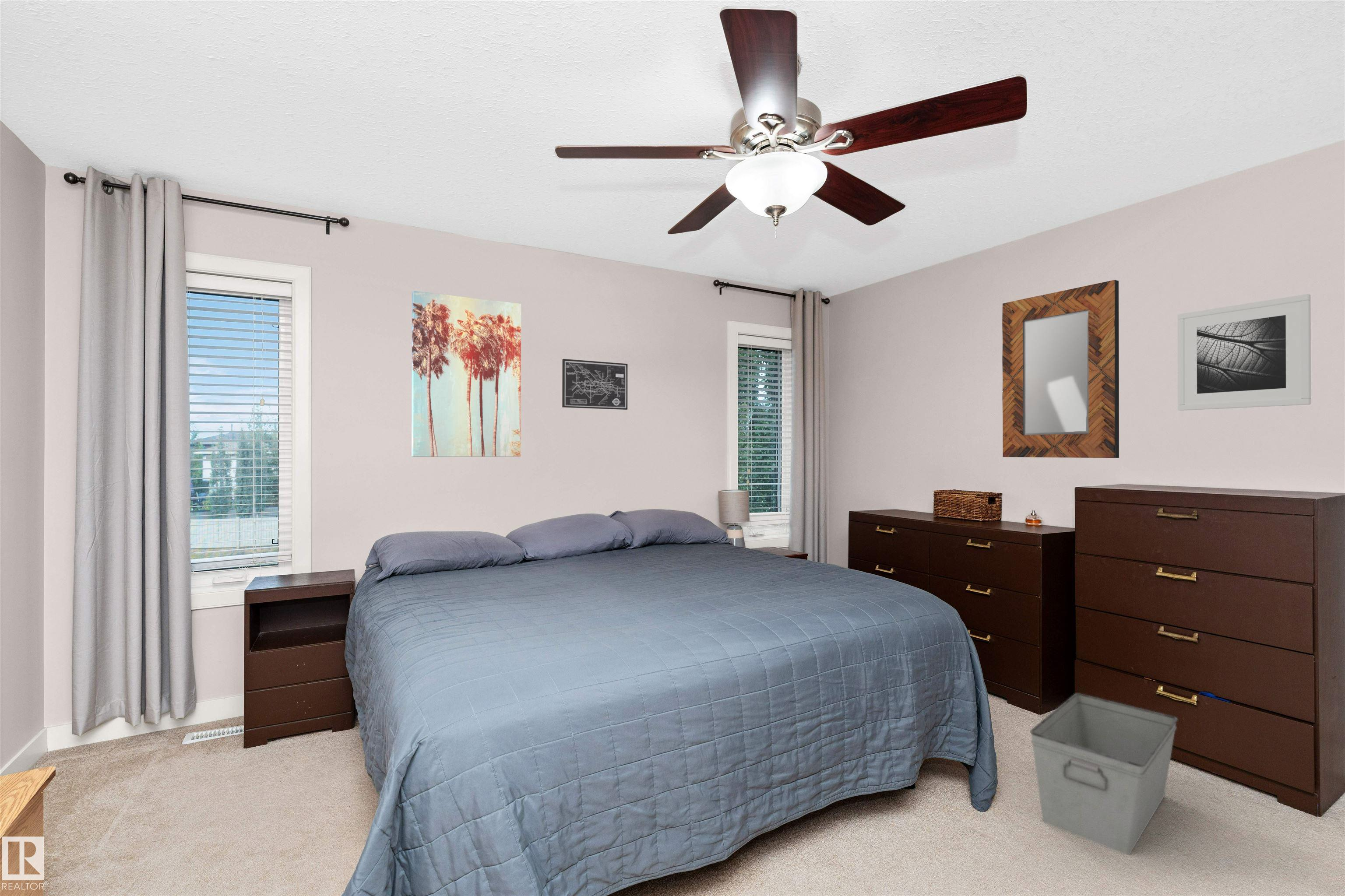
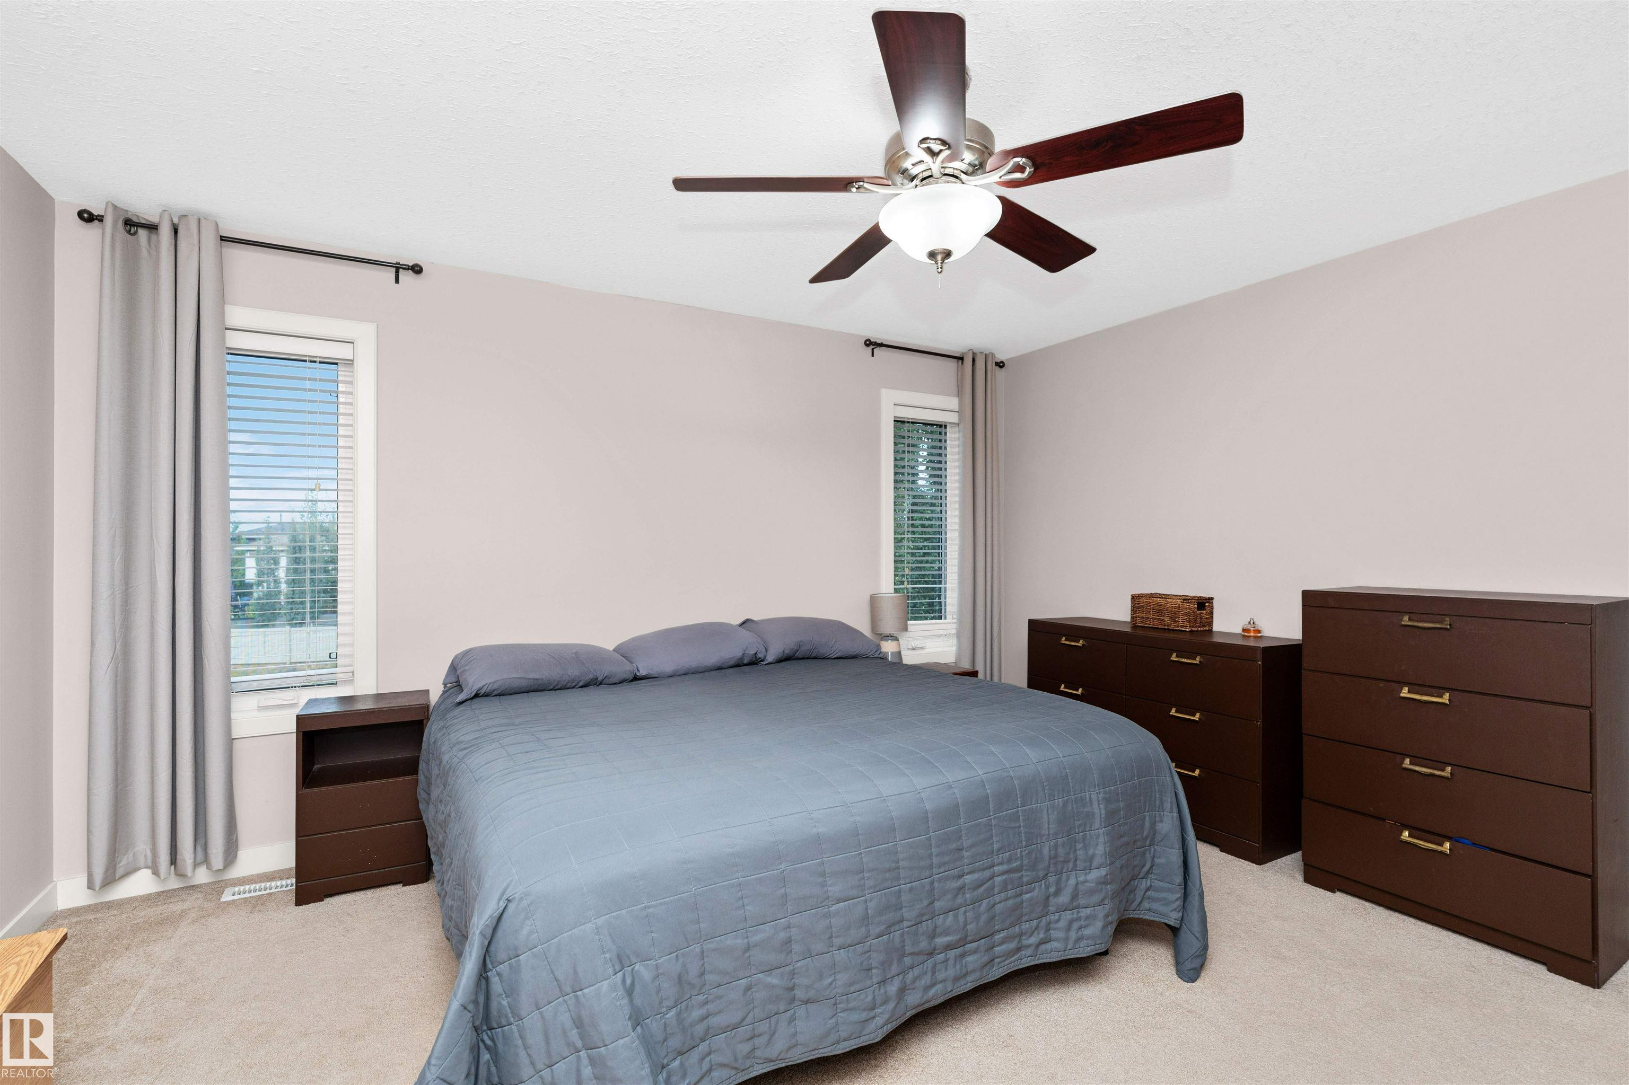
- storage bin [1030,693,1178,855]
- wall art [411,291,521,457]
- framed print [1177,294,1312,411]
- home mirror [1002,280,1120,458]
- wall art [562,358,628,410]
